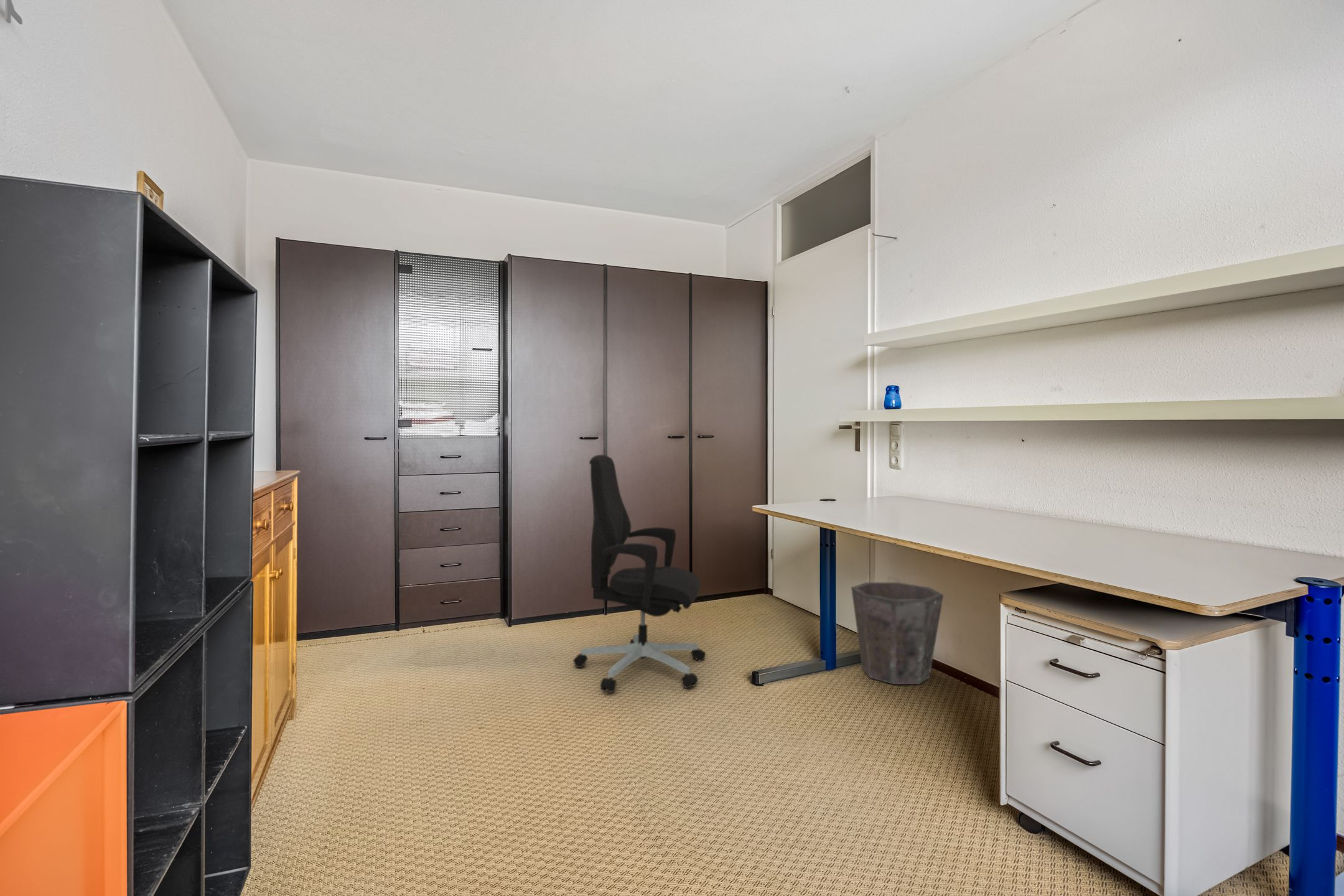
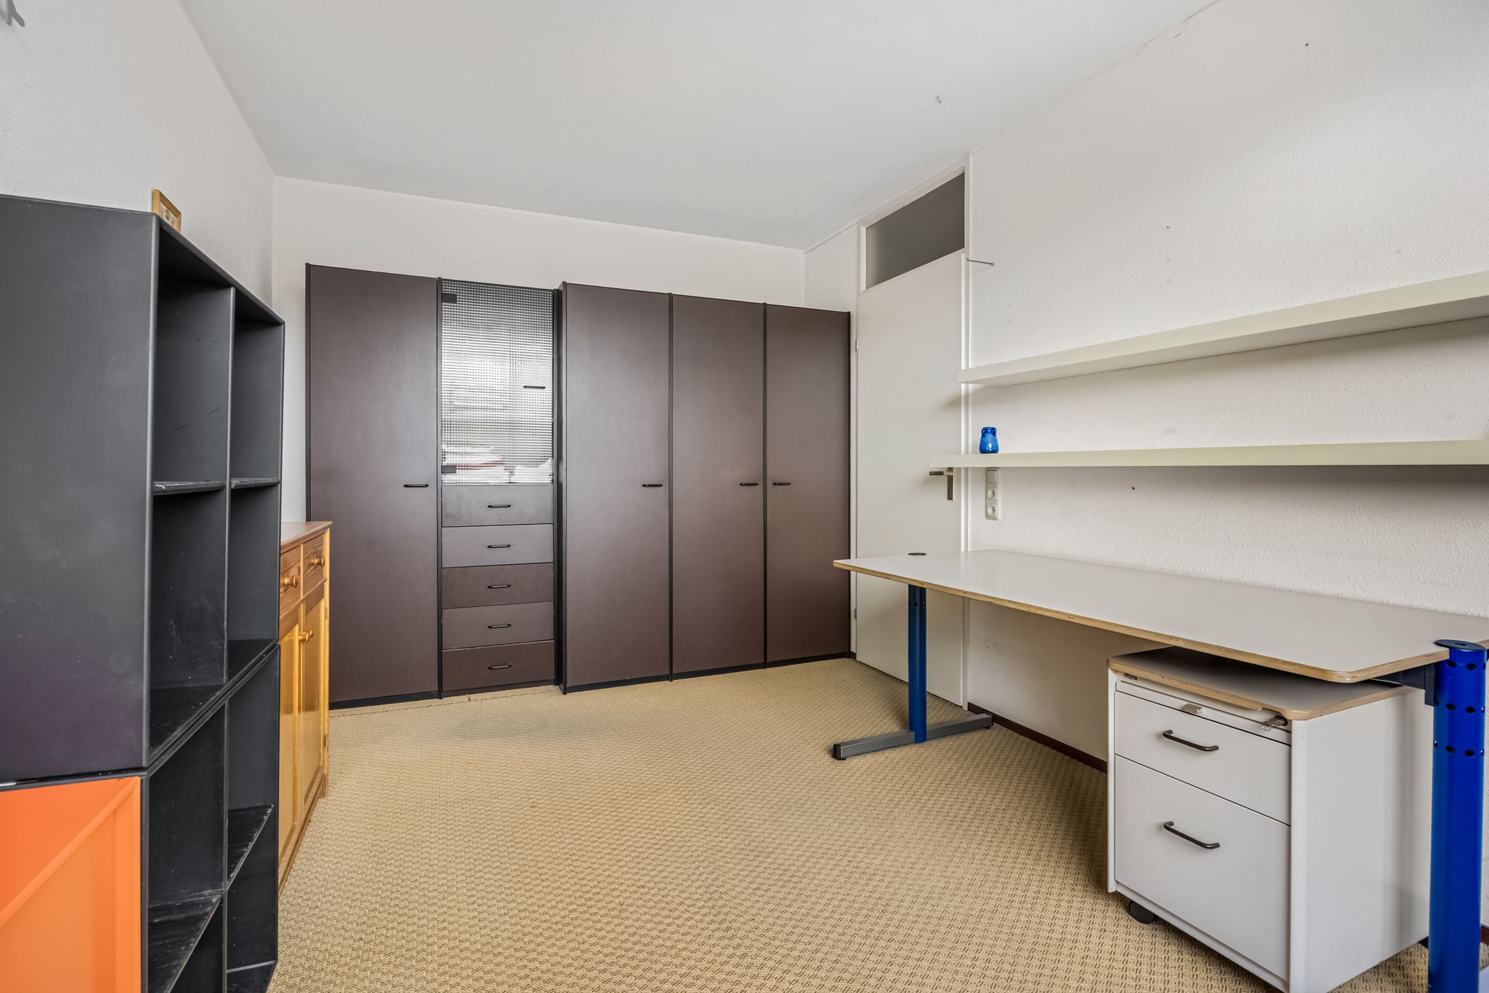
- waste bin [851,582,944,685]
- office chair [572,454,706,693]
